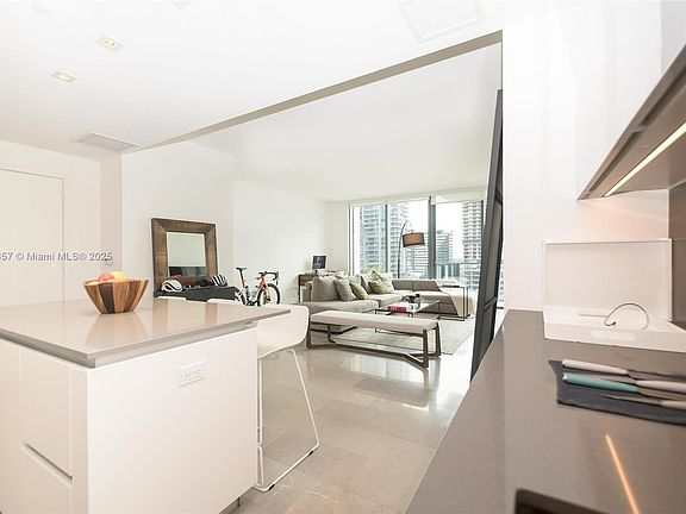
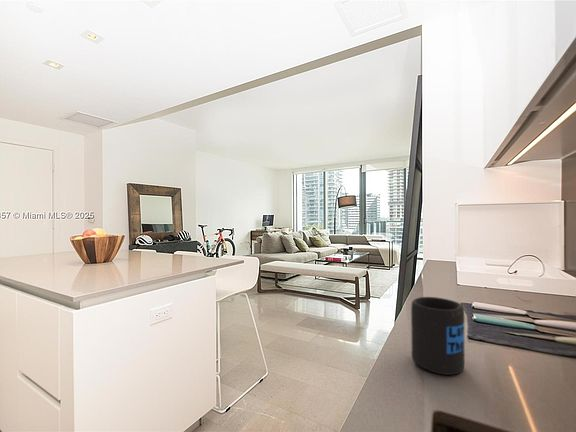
+ mug [410,296,465,376]
